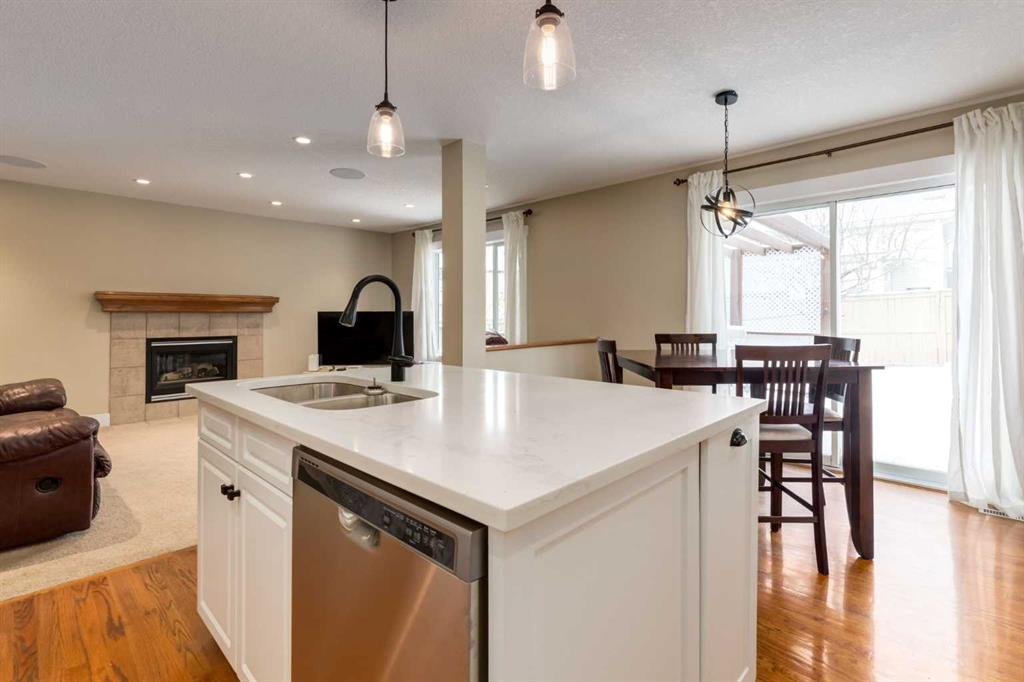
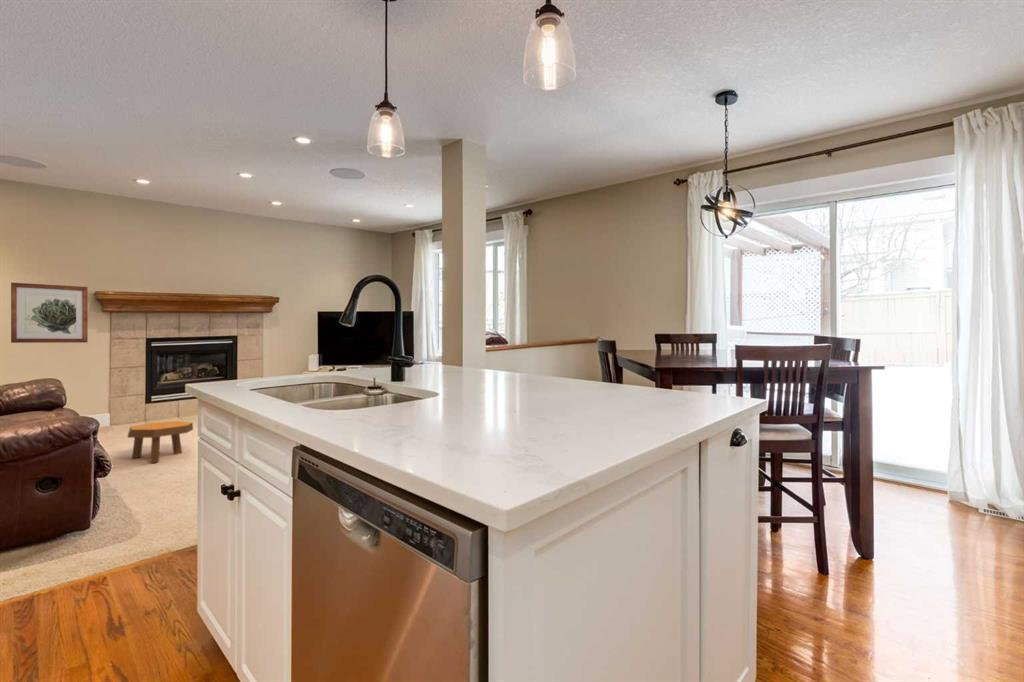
+ wall art [10,282,89,344]
+ footstool [126,420,194,464]
